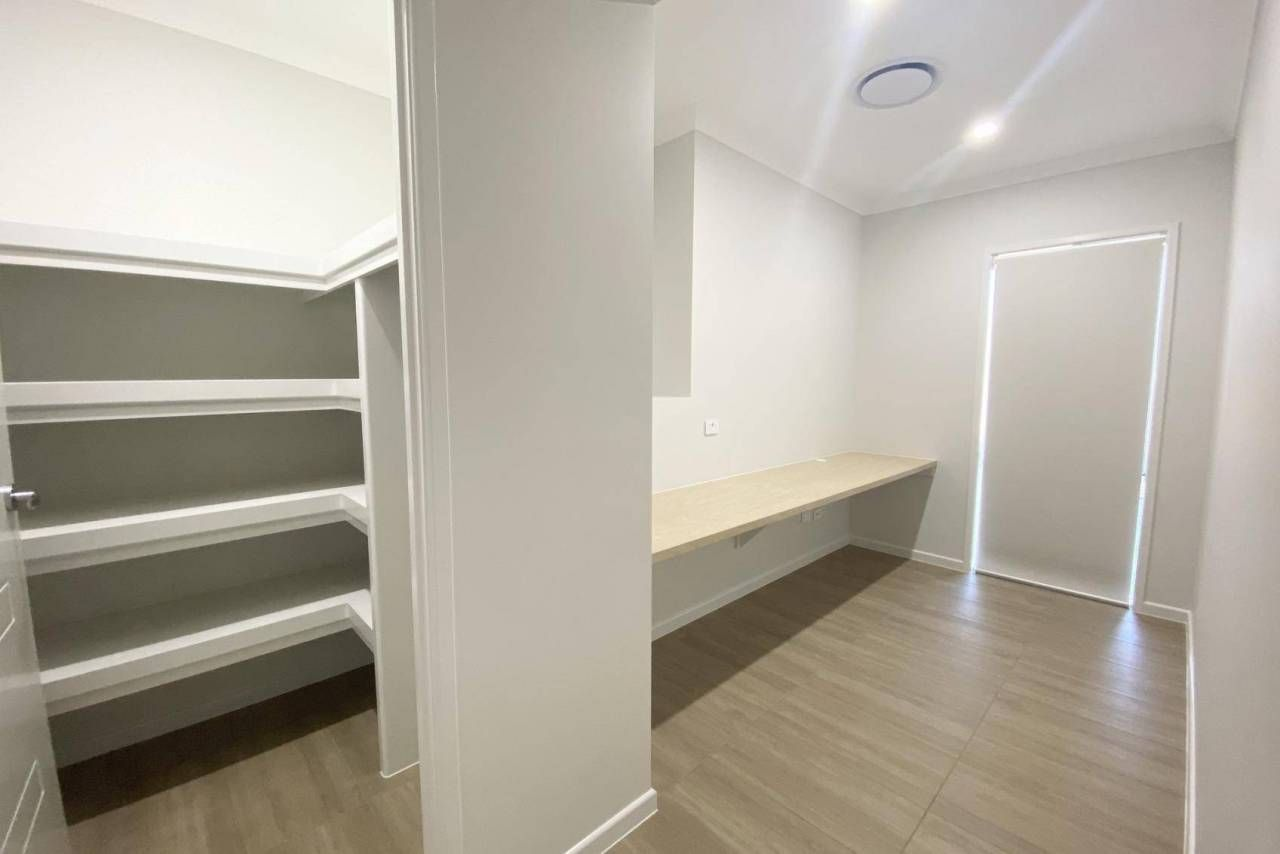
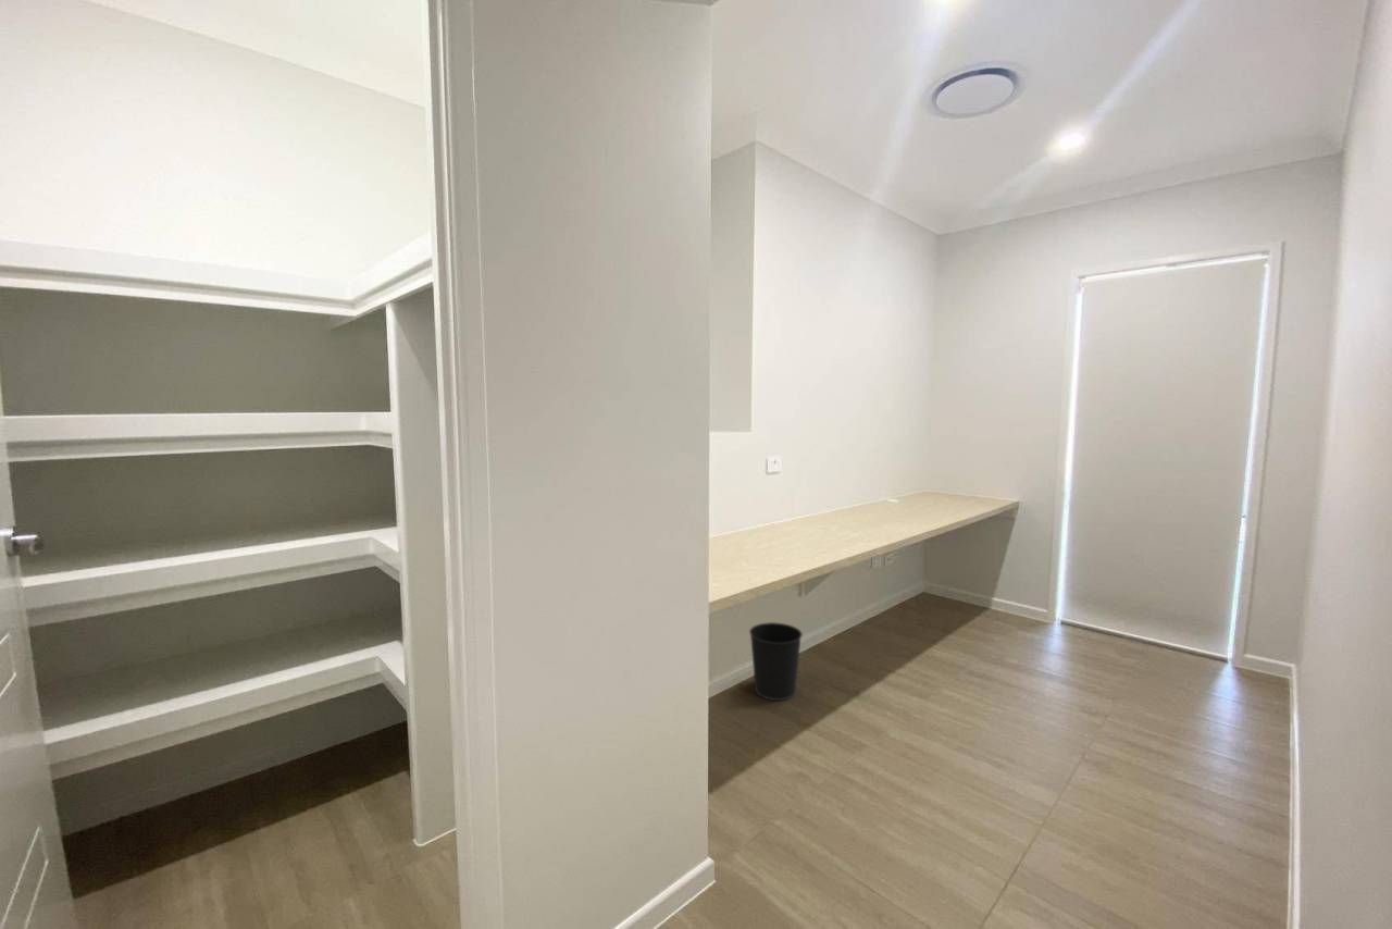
+ wastebasket [748,621,804,702]
